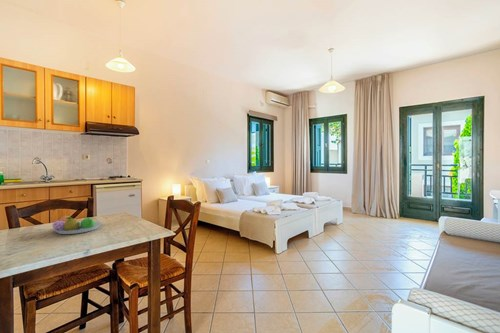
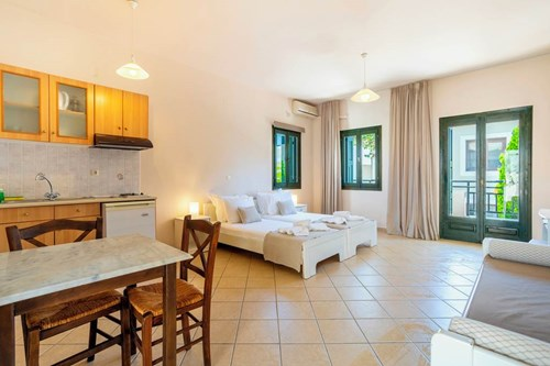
- fruit bowl [51,215,103,235]
